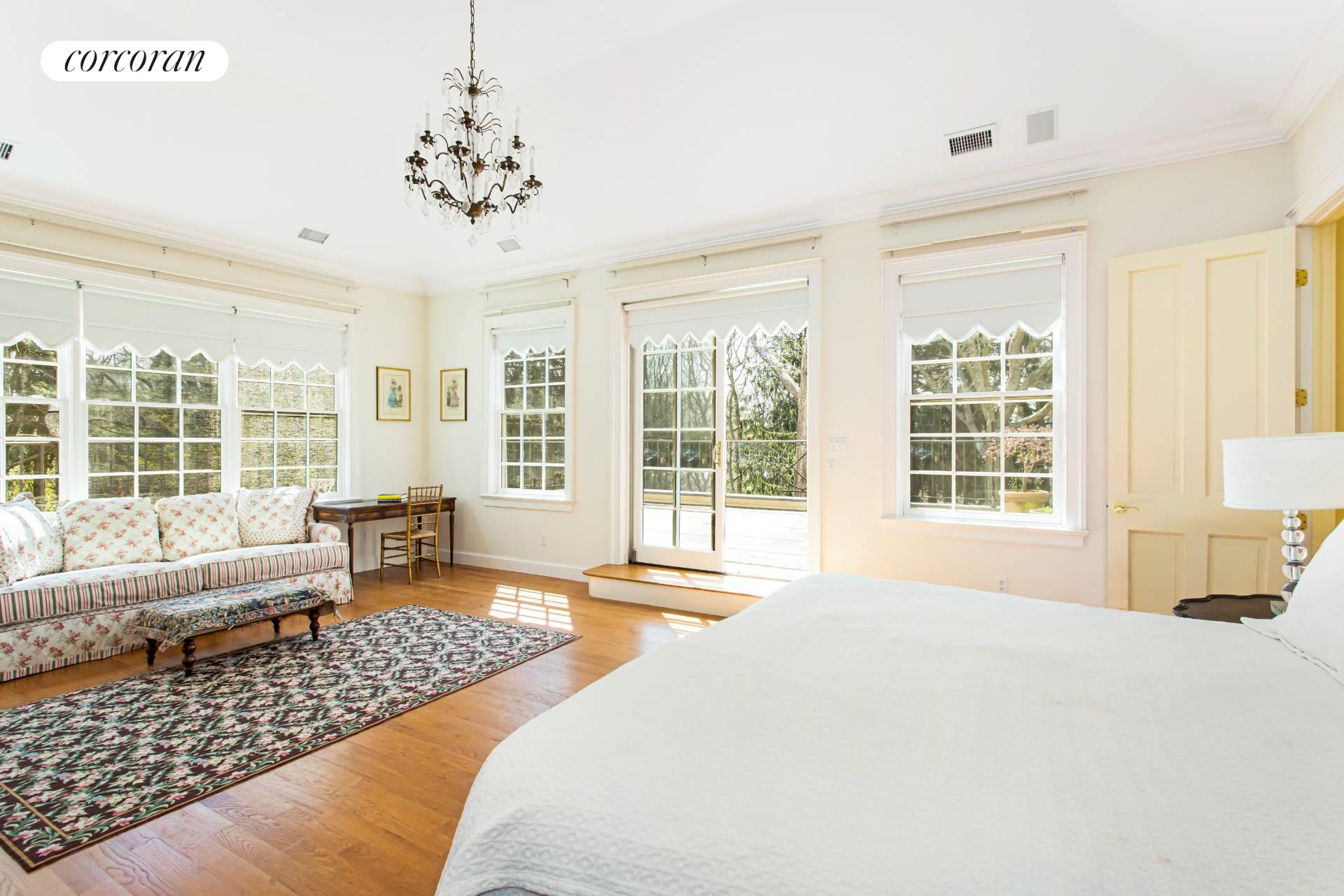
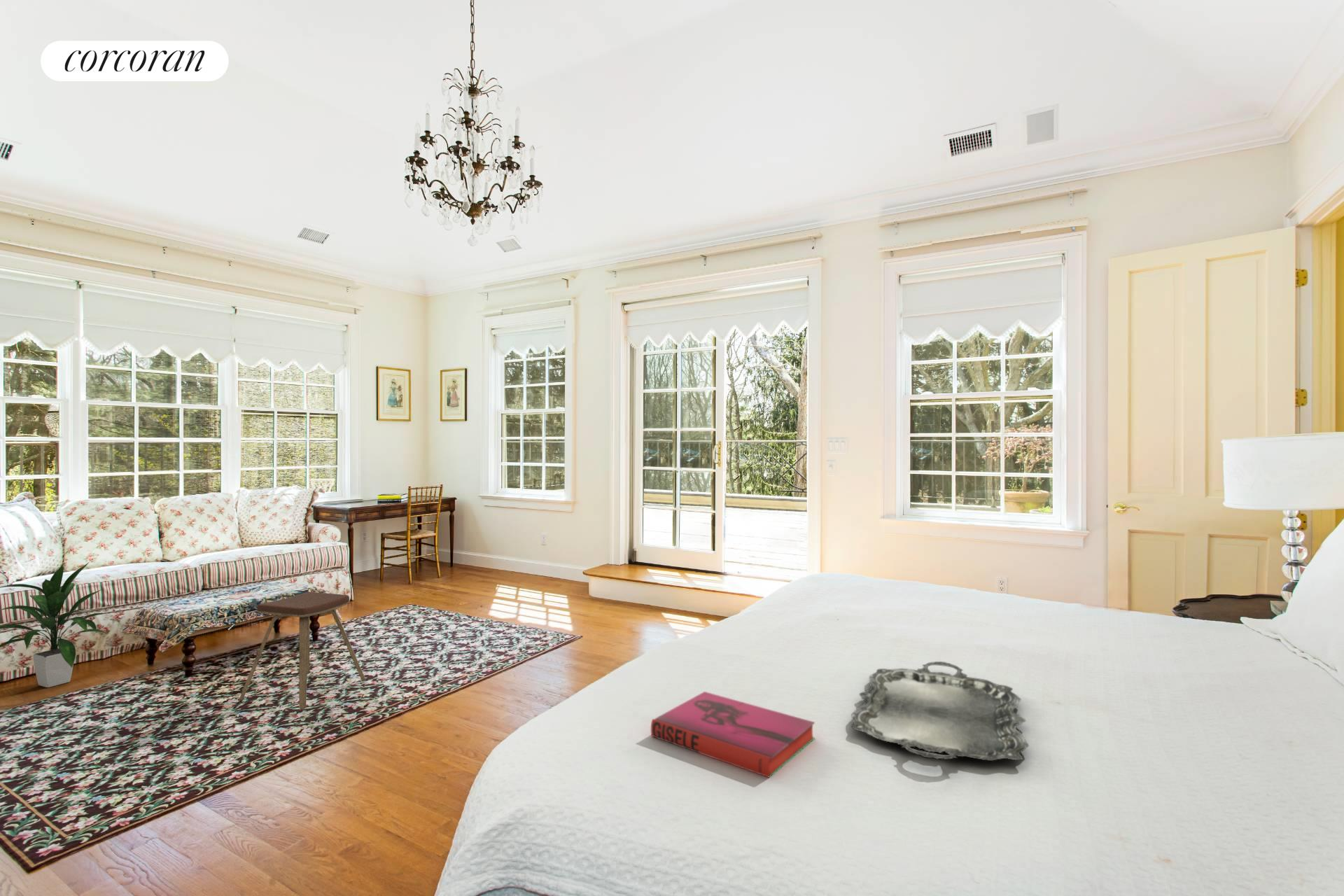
+ hardback book [650,691,816,778]
+ indoor plant [0,561,110,688]
+ music stool [238,591,366,710]
+ serving tray [851,661,1030,762]
